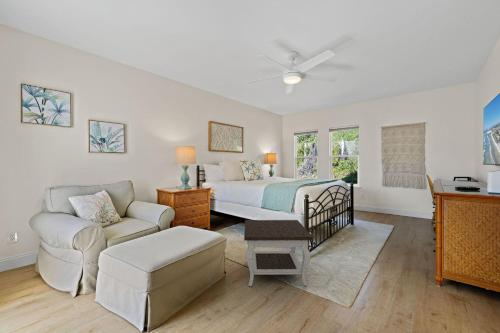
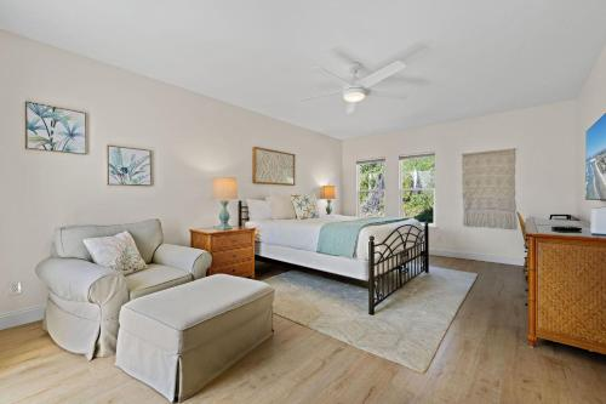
- side table [243,219,314,287]
